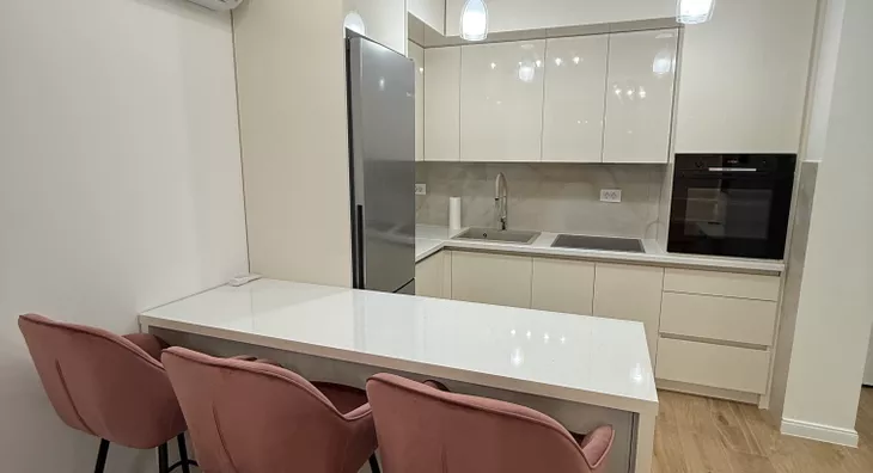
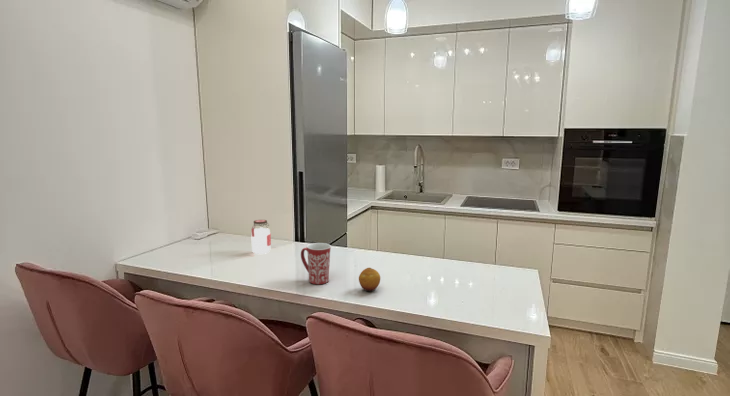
+ jar [250,219,272,255]
+ fruit [358,267,381,292]
+ mug [300,242,332,285]
